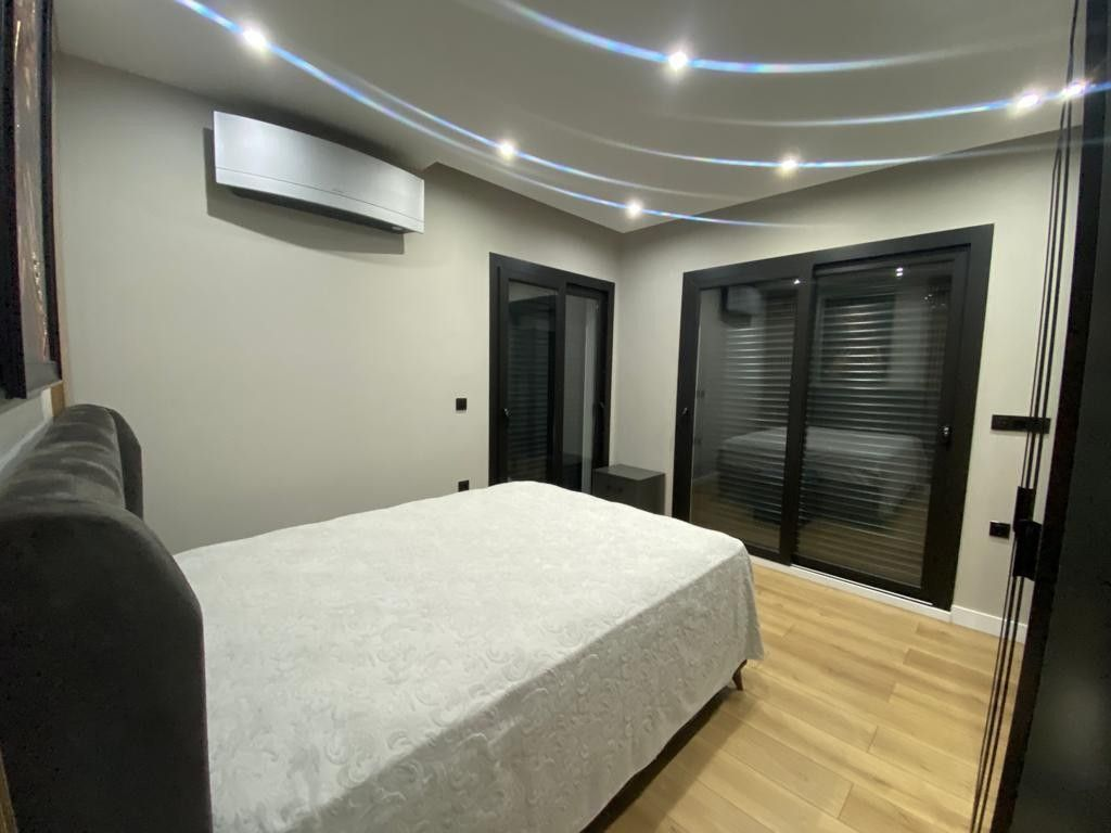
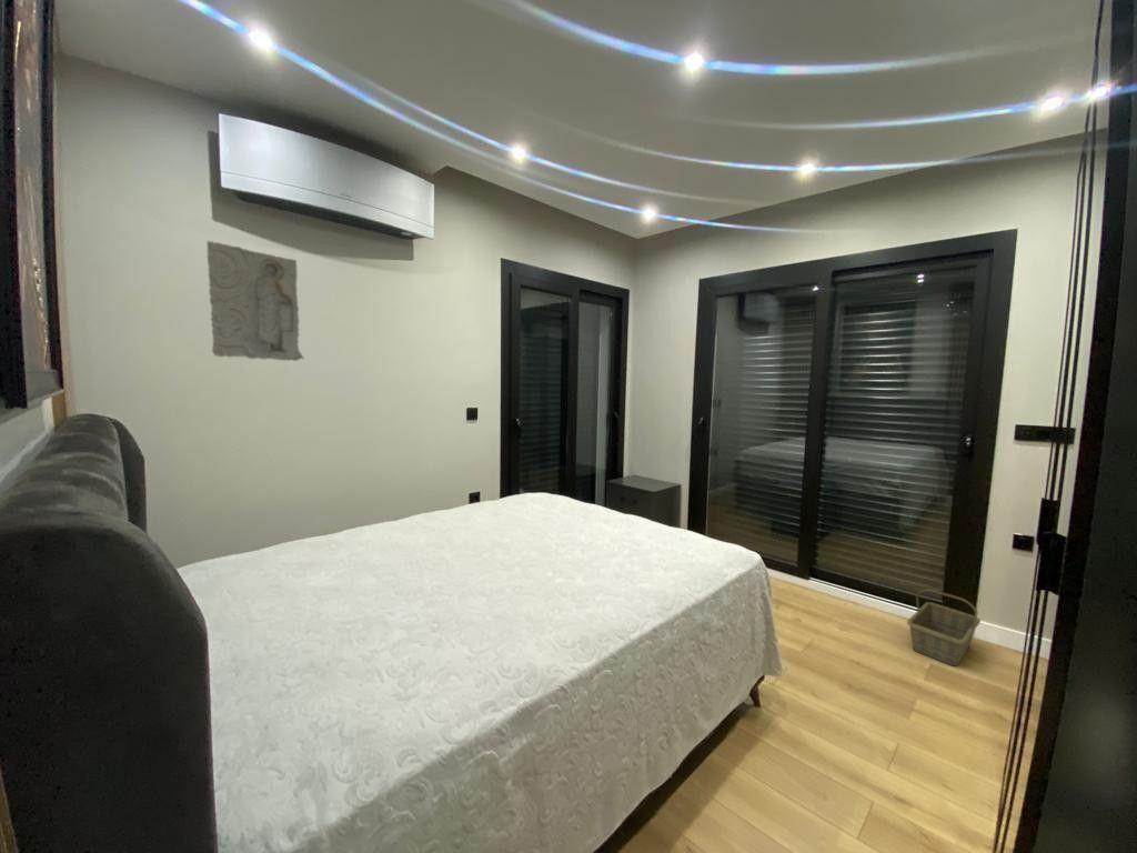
+ relief panel [205,240,305,362]
+ basket [906,588,982,668]
